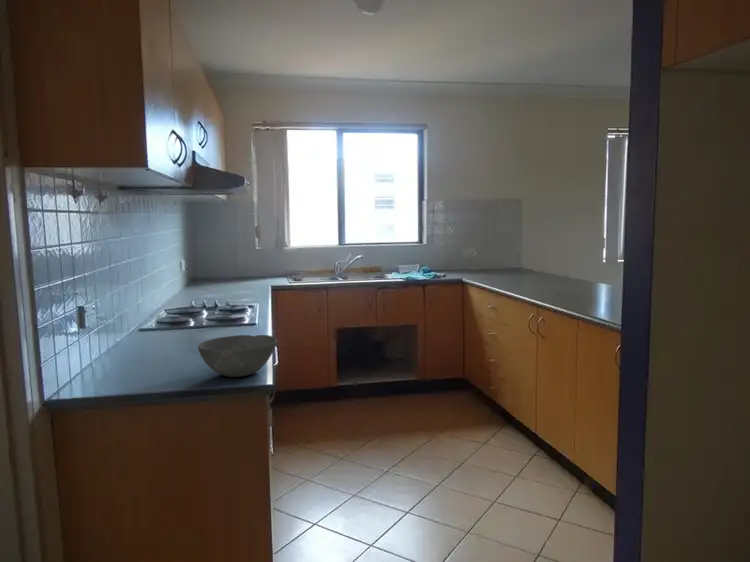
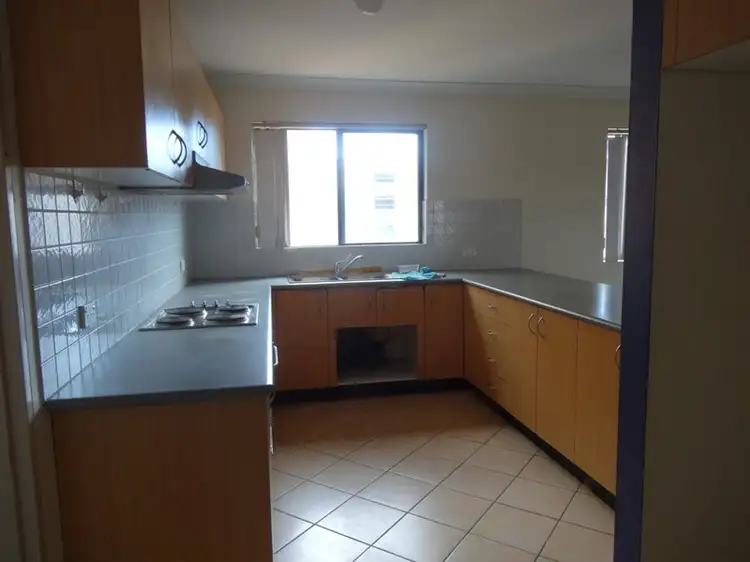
- bowl [197,334,278,378]
